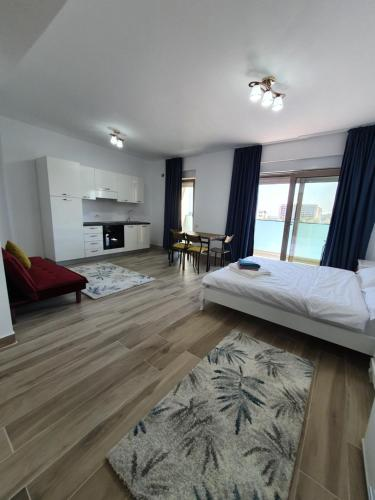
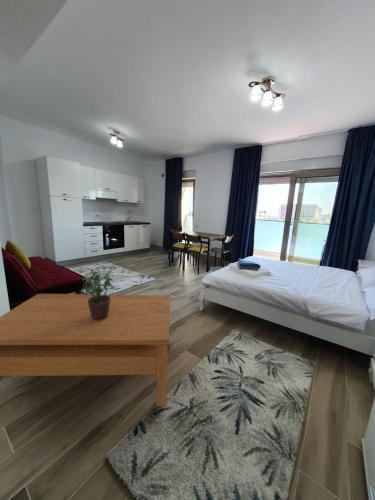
+ potted plant [80,268,115,321]
+ coffee table [0,293,172,407]
